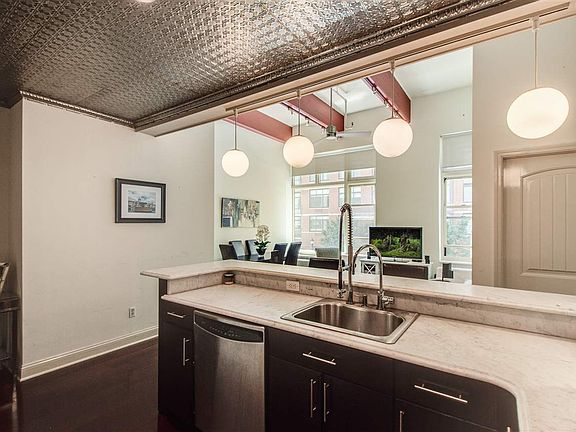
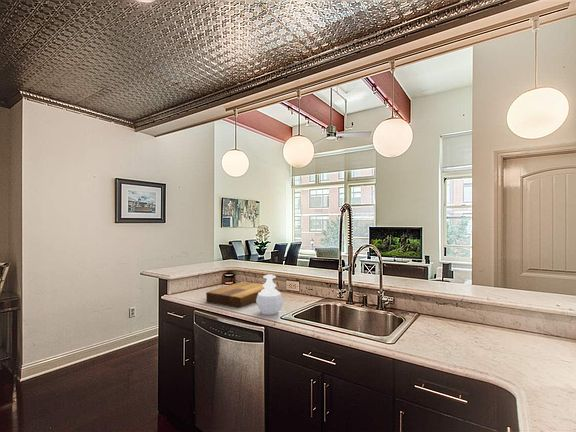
+ soap dispenser [256,273,284,316]
+ cutting board [205,281,265,309]
